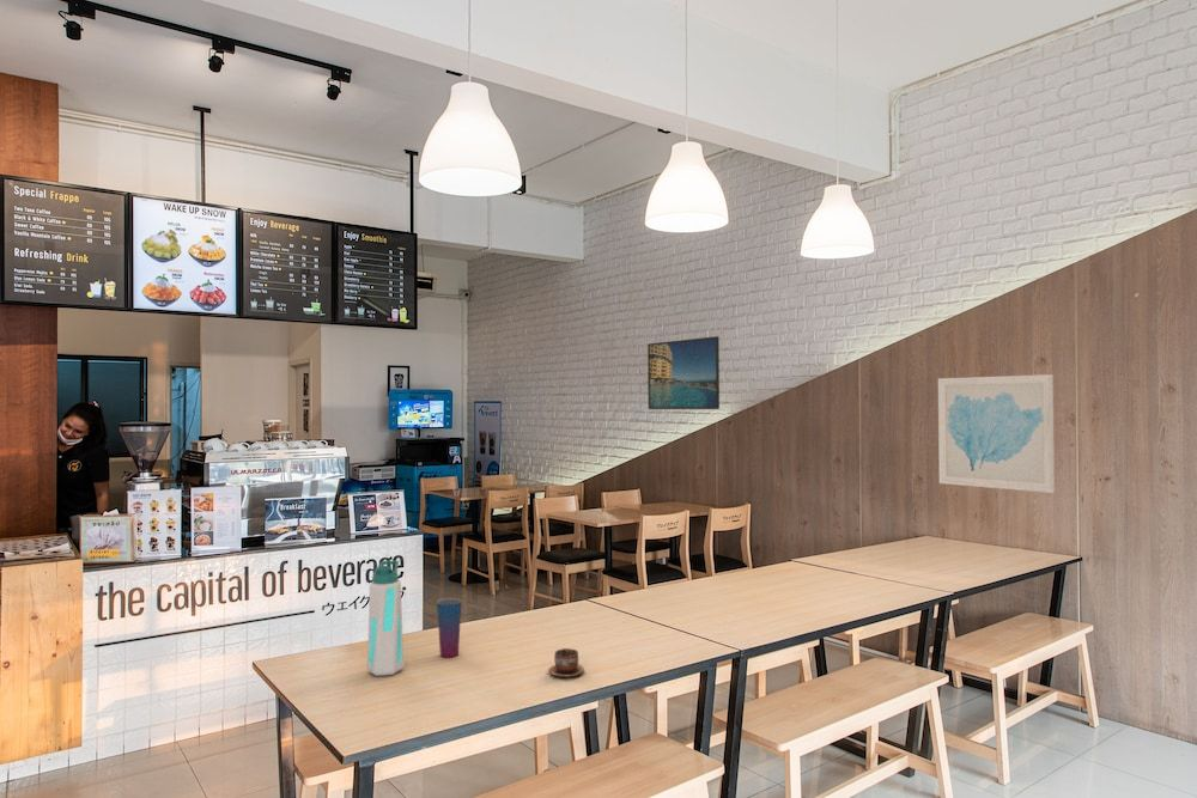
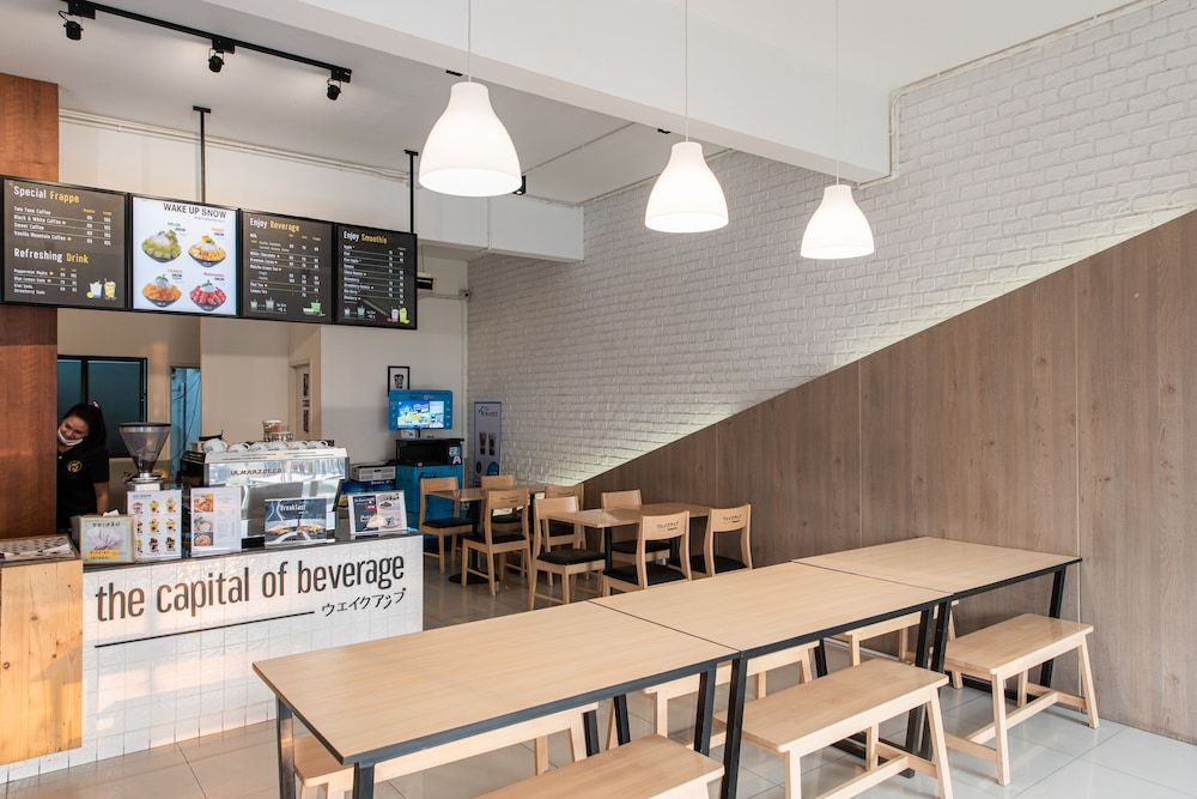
- cup [436,597,463,658]
- cup [547,647,585,678]
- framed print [646,335,721,410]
- water bottle [366,560,405,677]
- wall art [937,373,1056,494]
